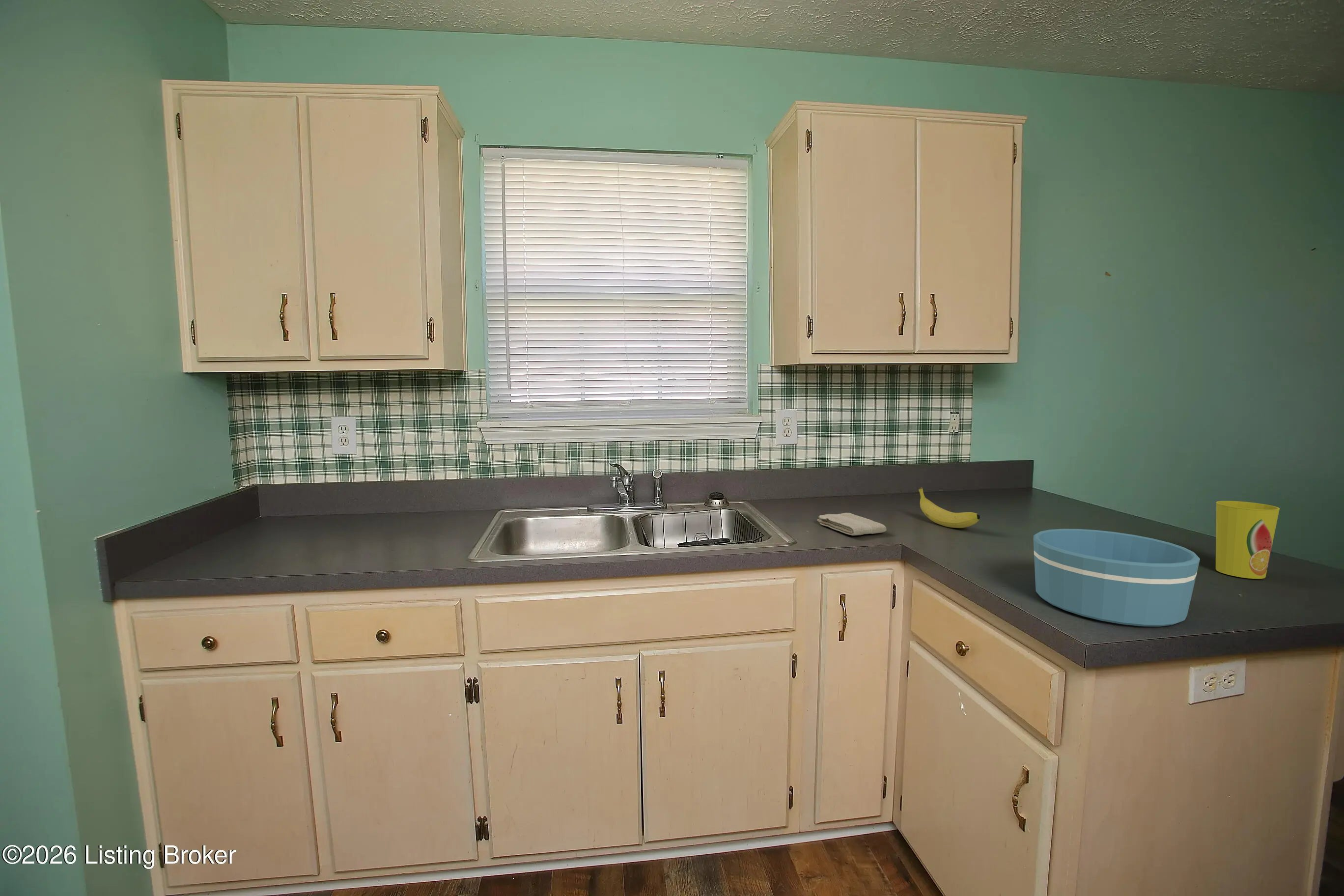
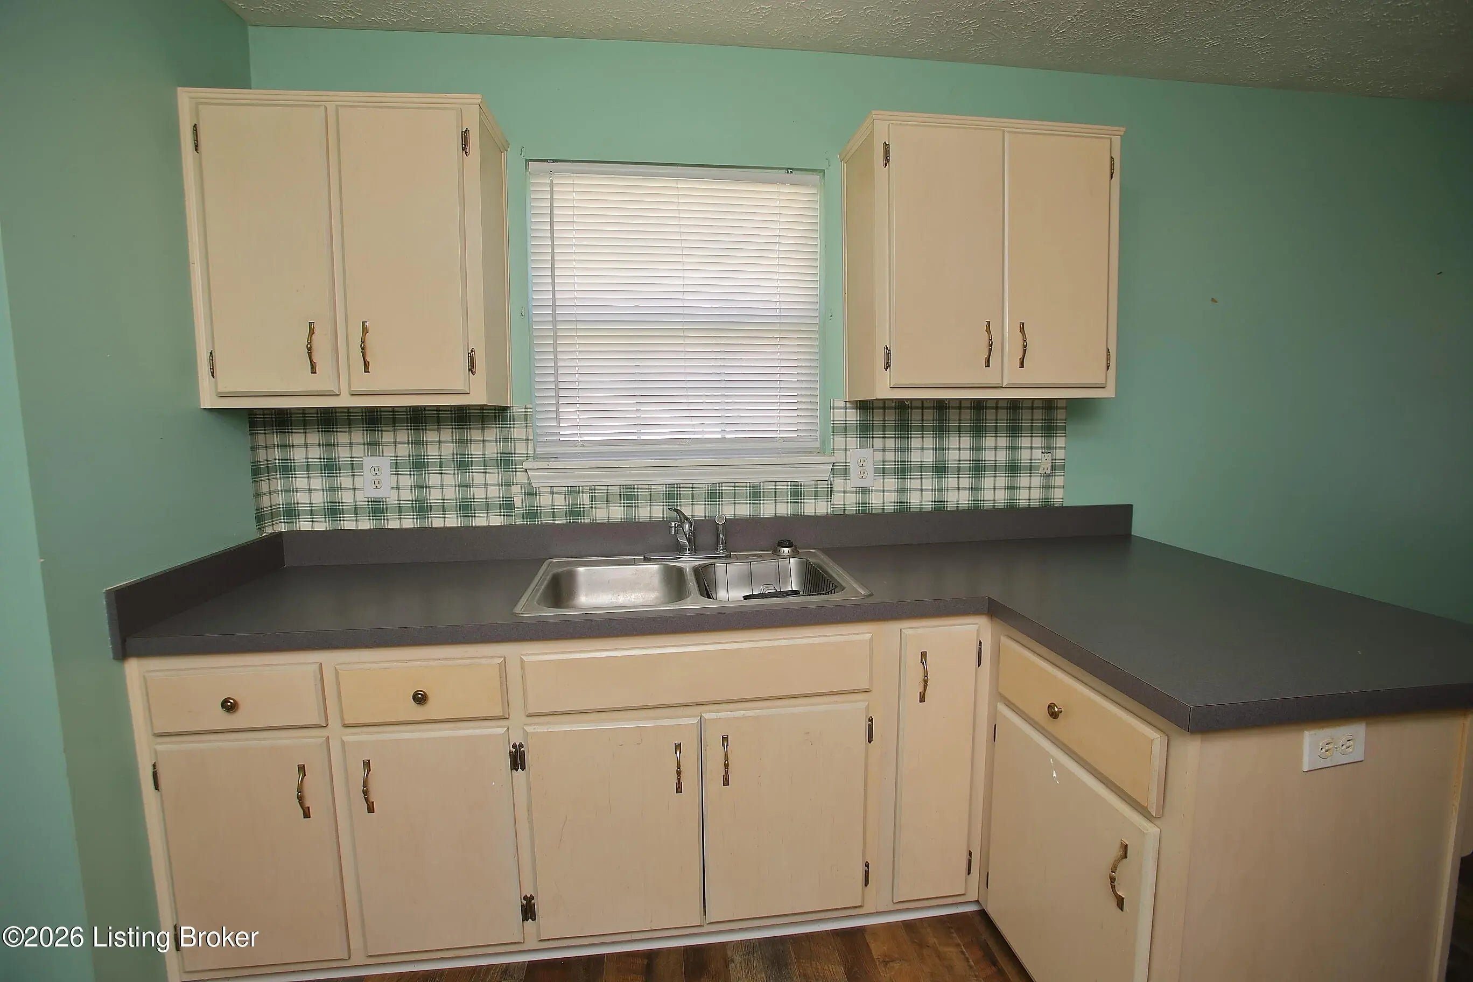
- cup [1215,501,1281,579]
- fruit [918,487,980,529]
- bowl [1033,529,1201,627]
- washcloth [817,512,887,536]
